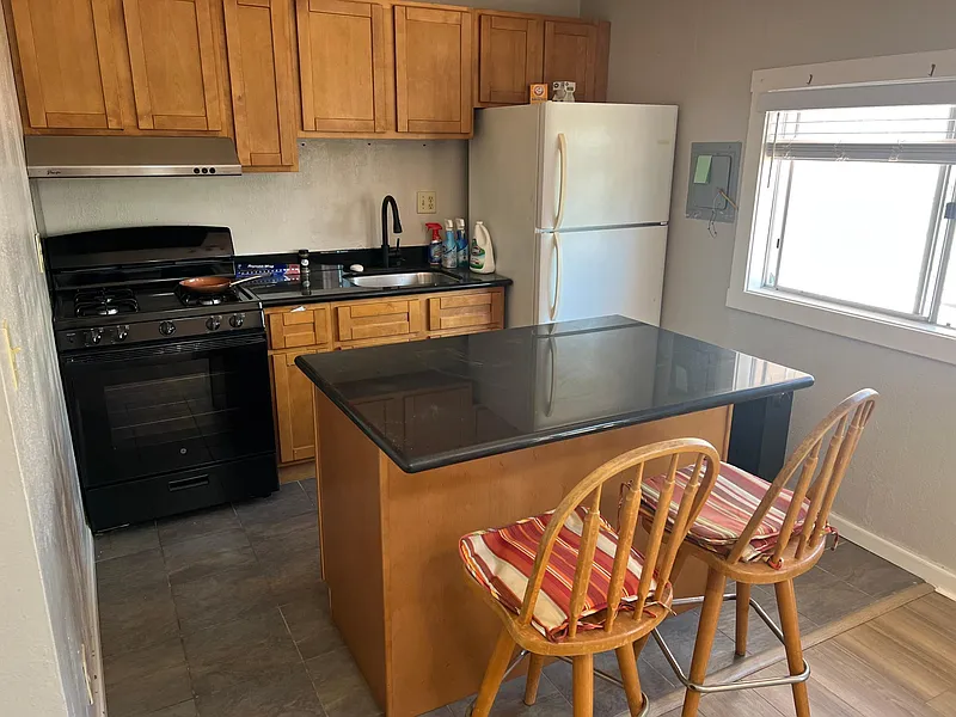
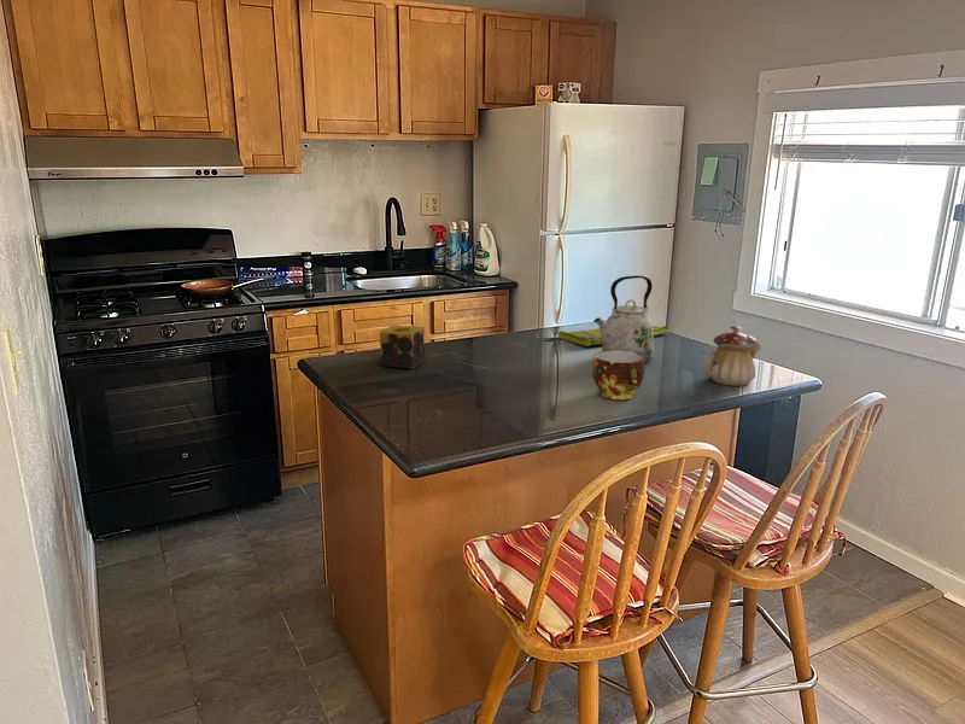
+ kettle [592,274,655,364]
+ candle [379,325,427,369]
+ teapot [701,325,762,387]
+ cup [591,350,645,401]
+ dish towel [557,325,669,348]
